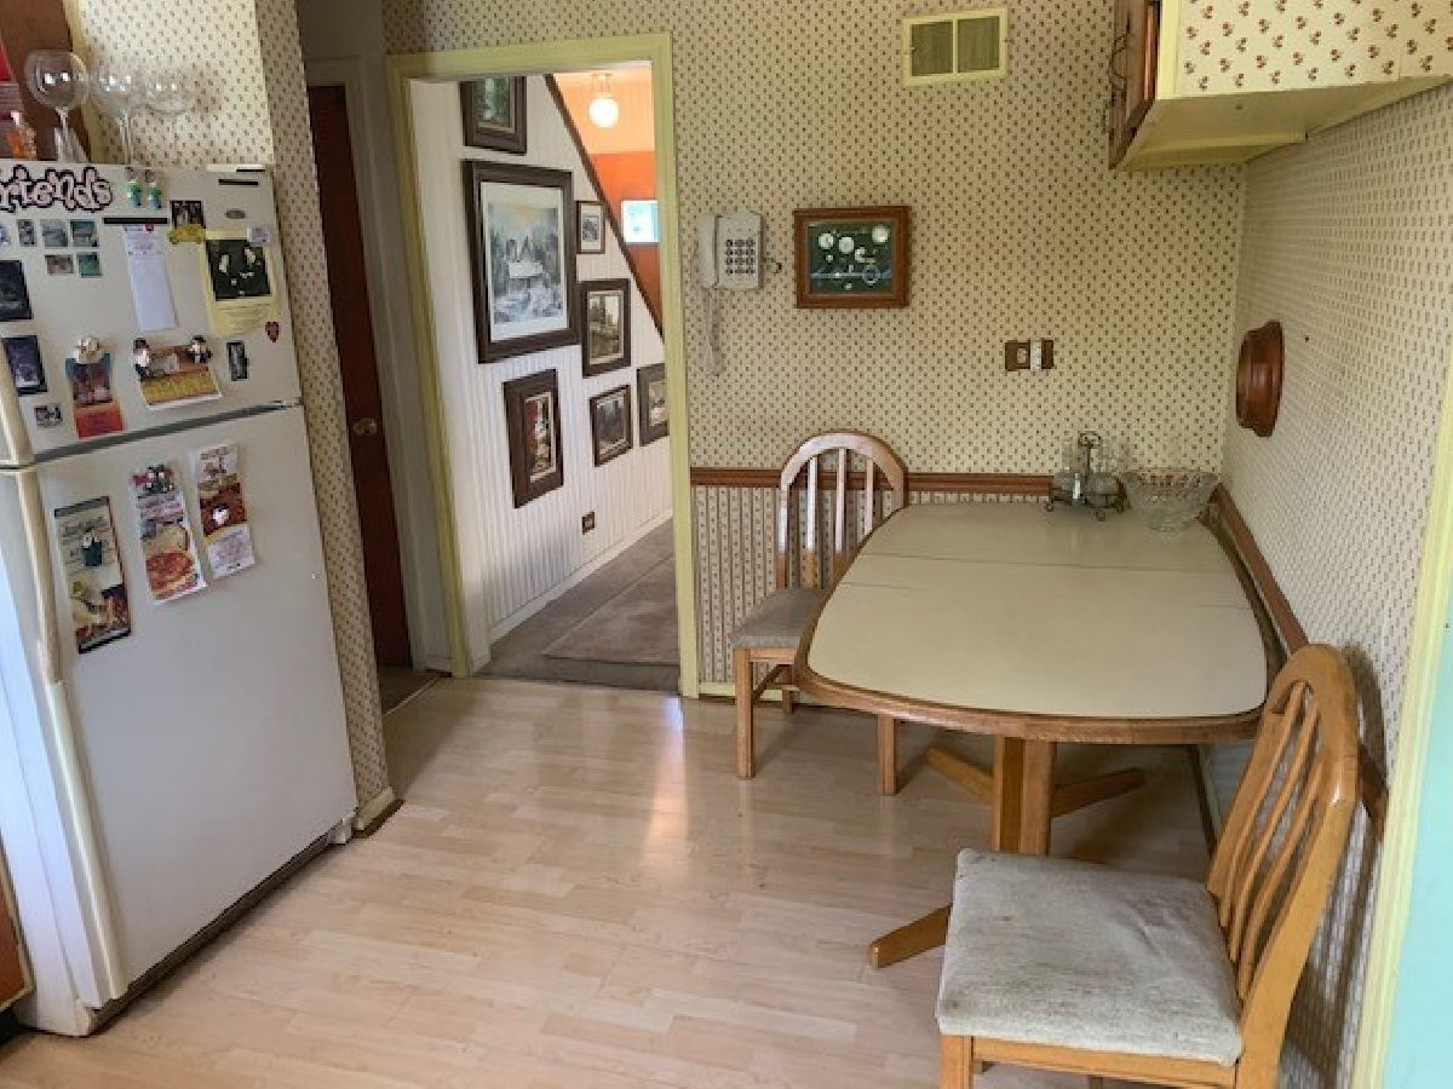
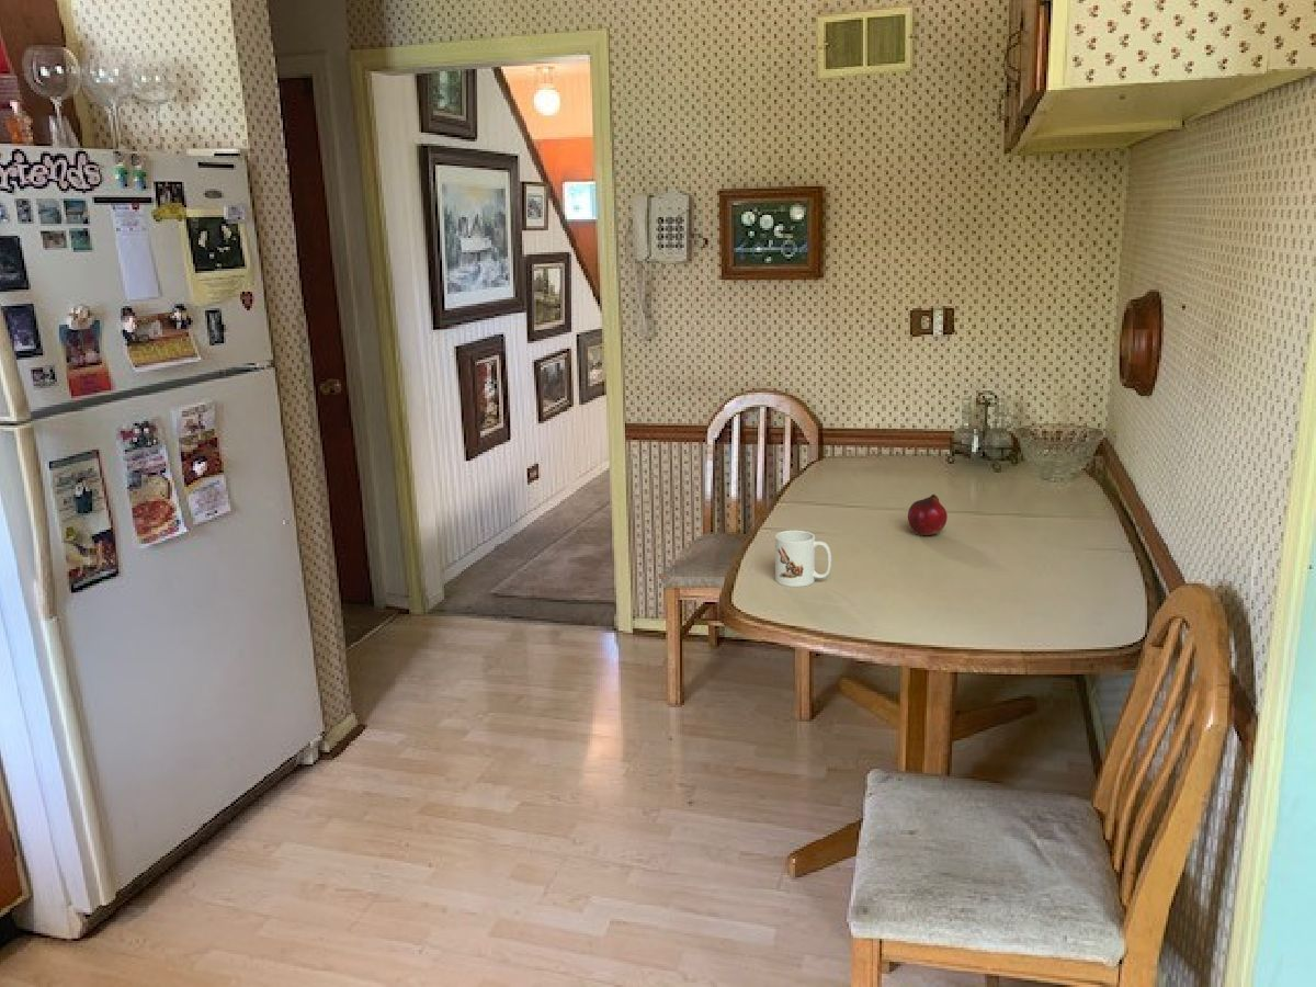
+ mug [774,530,832,588]
+ fruit [907,494,949,536]
